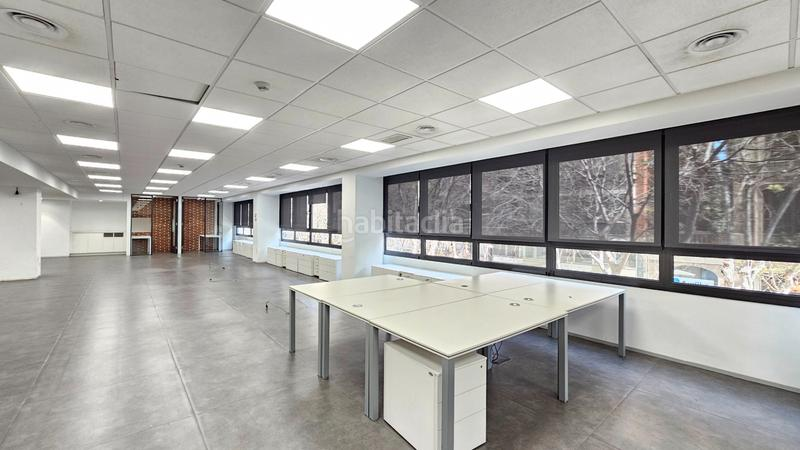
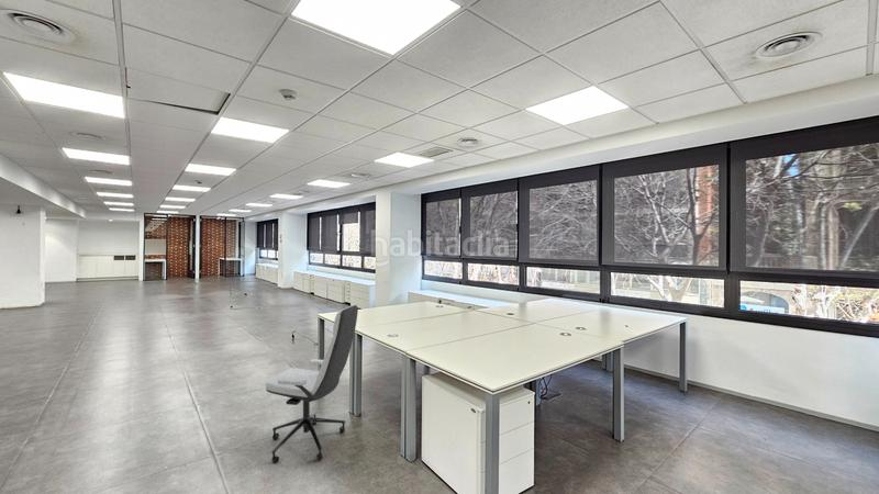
+ office chair [265,304,359,464]
